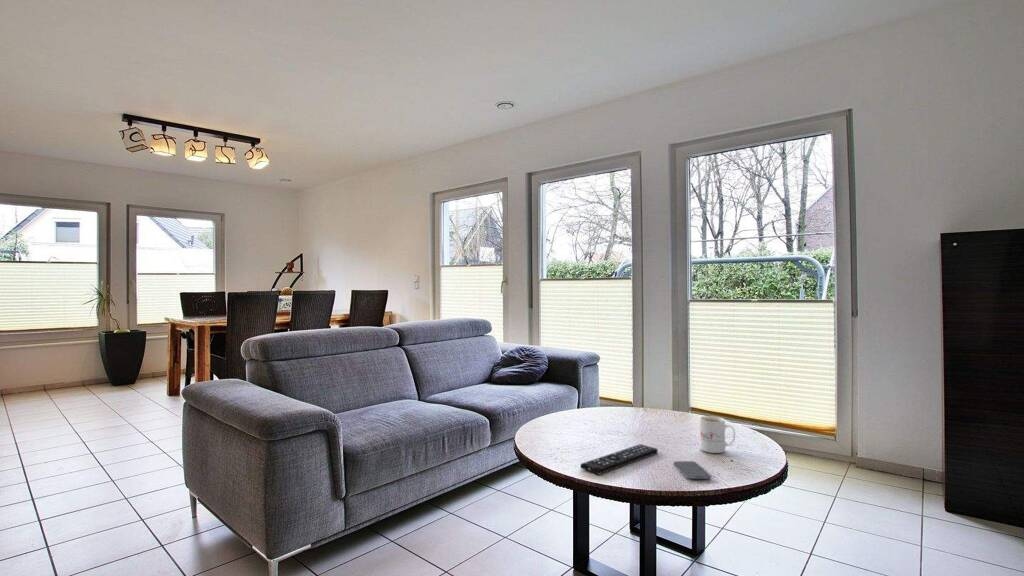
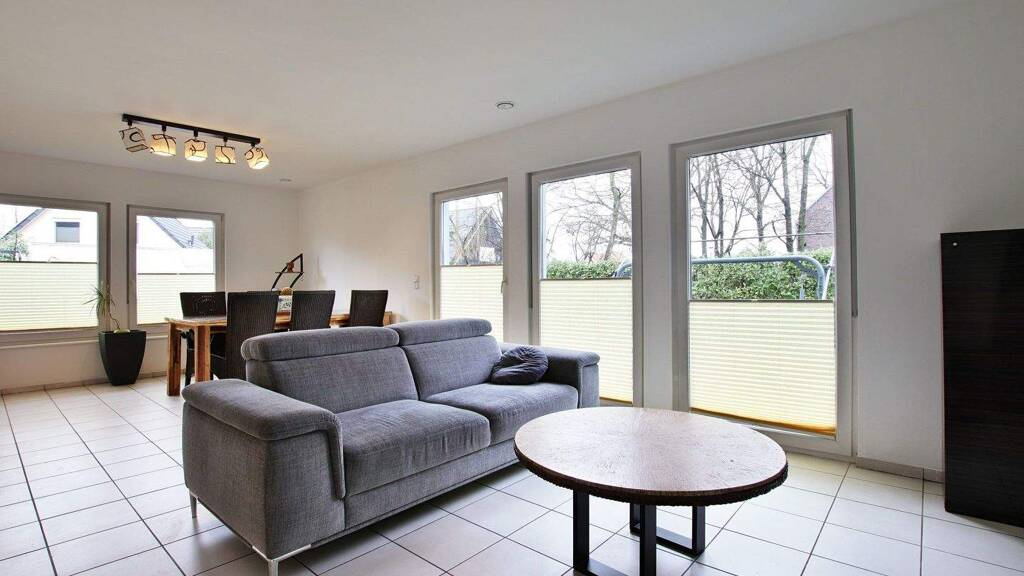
- mug [698,415,736,454]
- smartphone [673,460,712,480]
- remote control [580,443,659,476]
